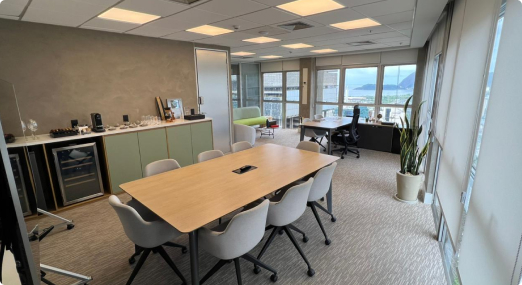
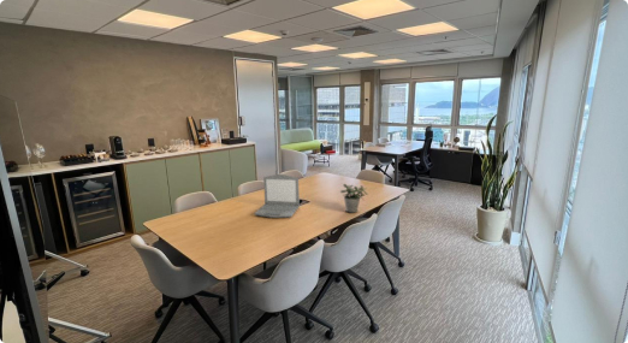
+ laptop [253,173,301,219]
+ potted plant [339,183,369,214]
